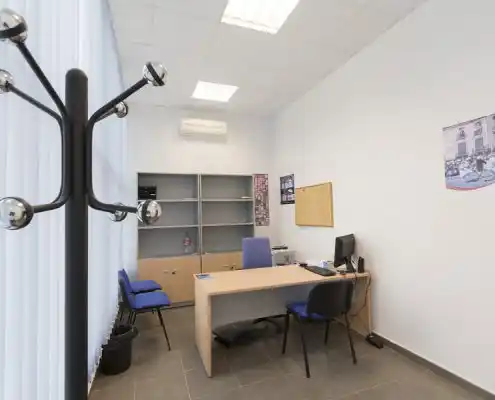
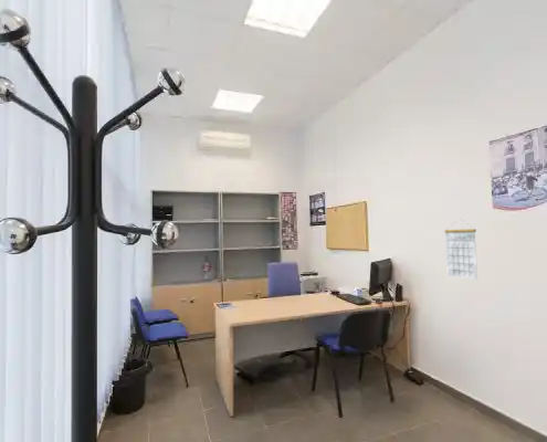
+ calendar [443,218,478,281]
